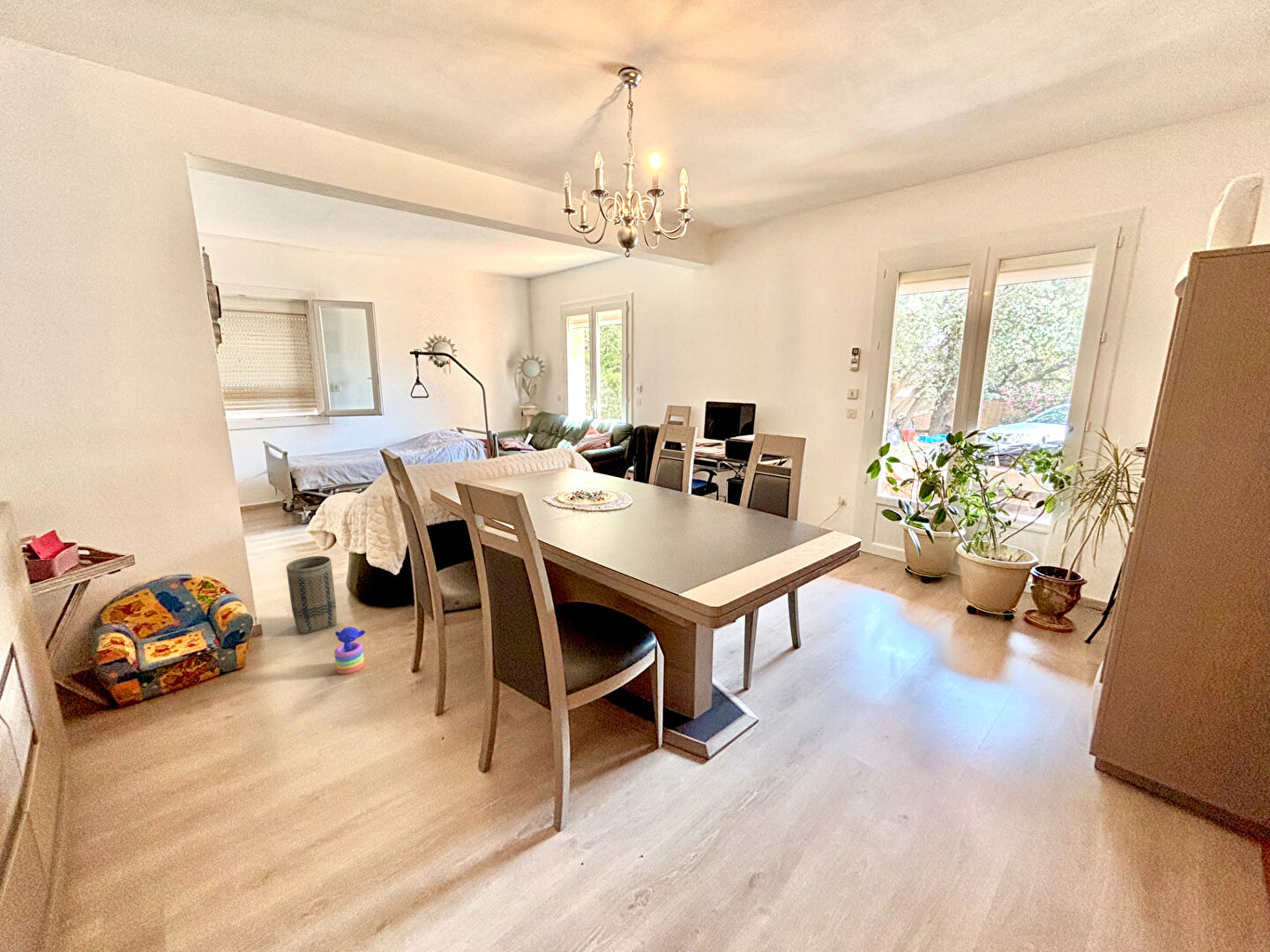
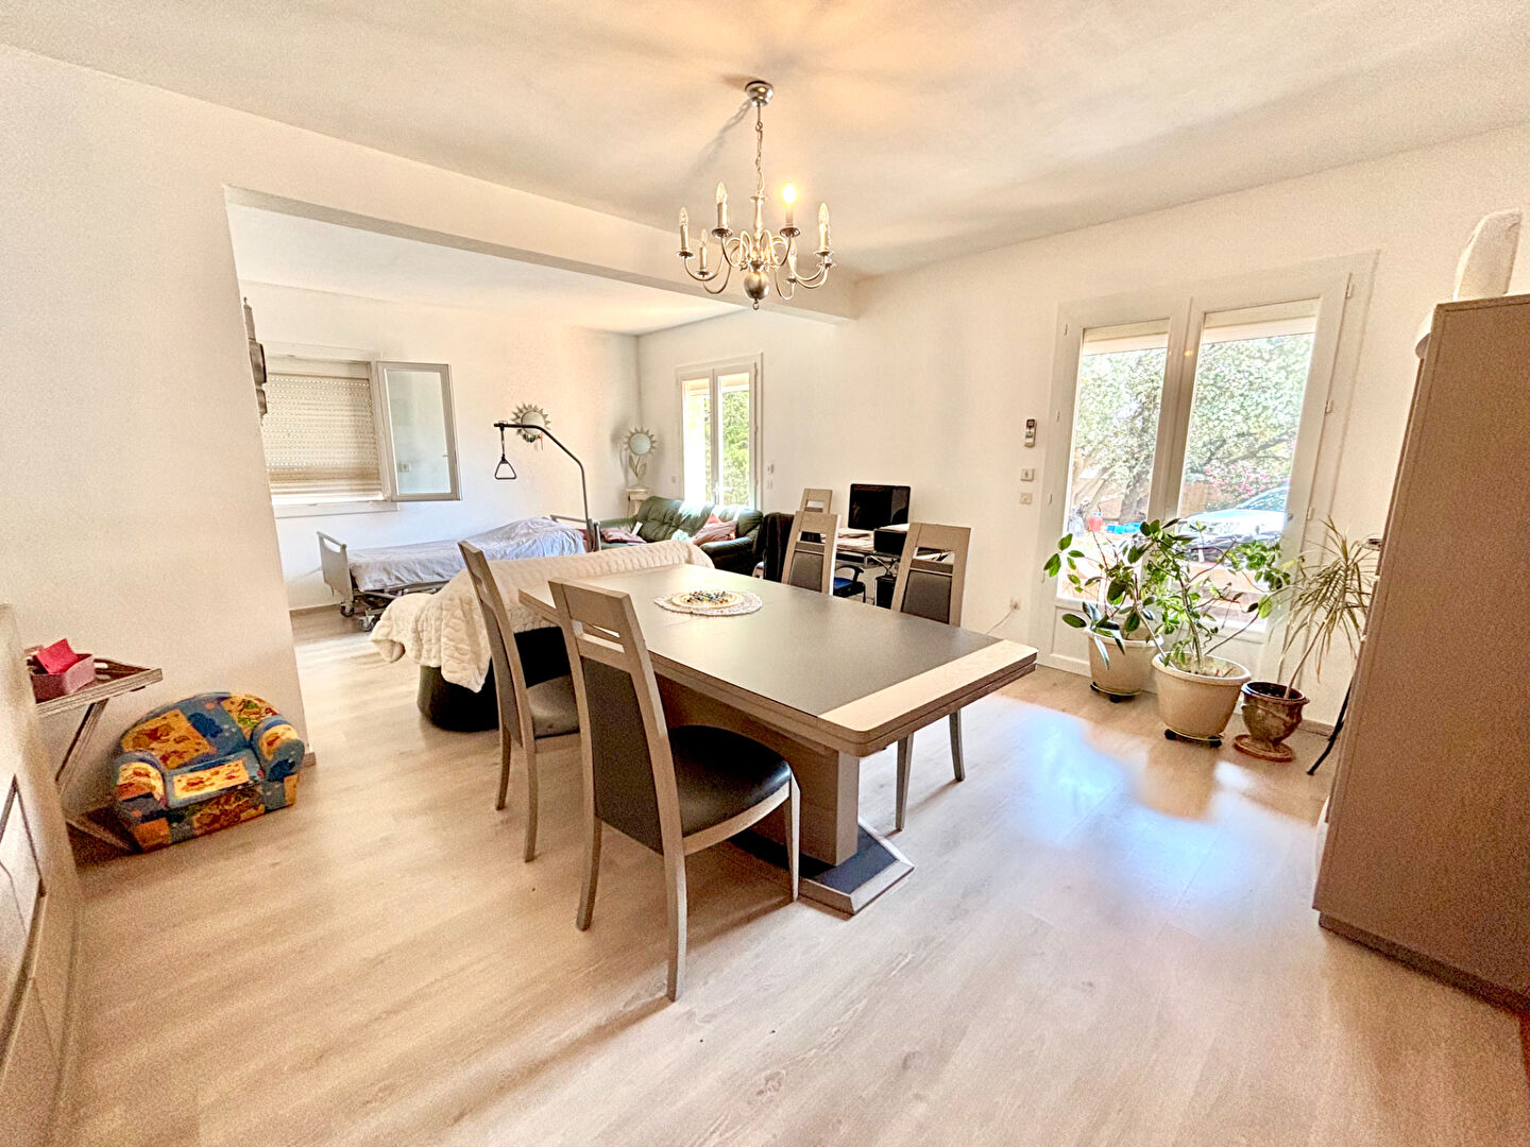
- basket [286,555,338,635]
- stacking toy [333,626,366,675]
